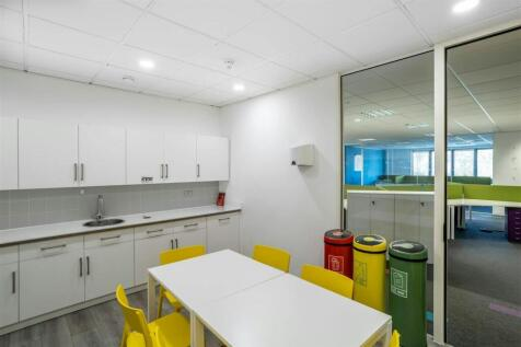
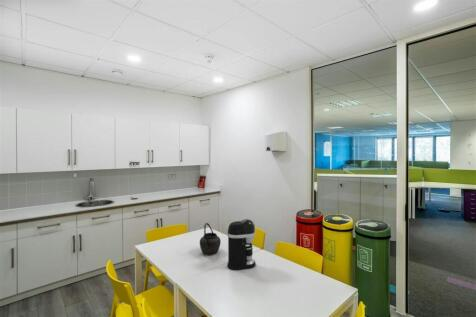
+ coffee maker [226,218,257,271]
+ kettle [199,222,221,256]
